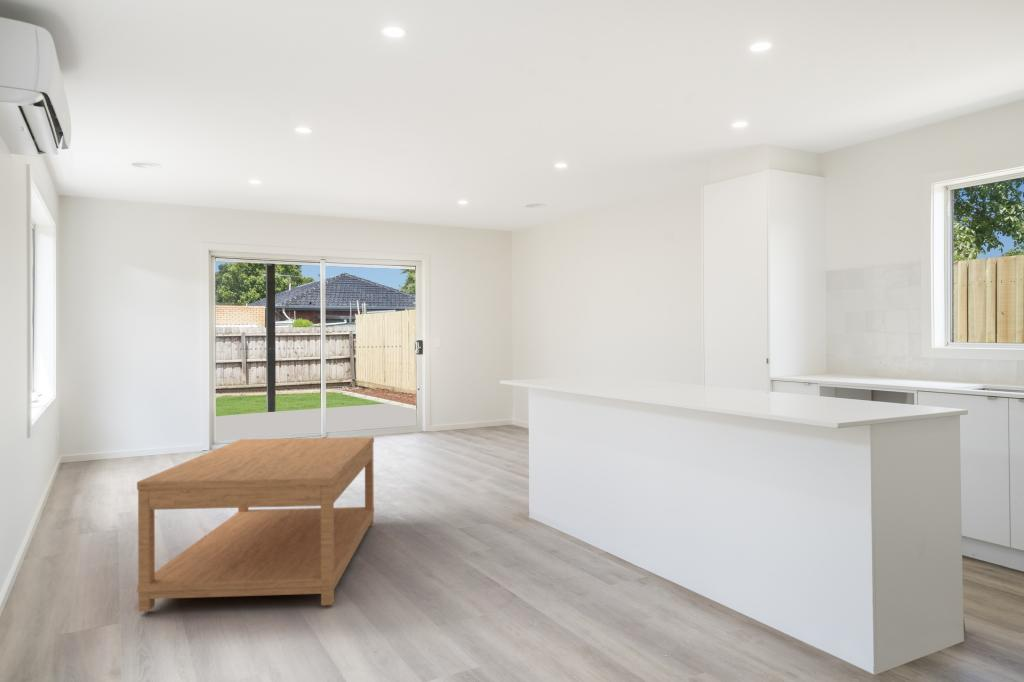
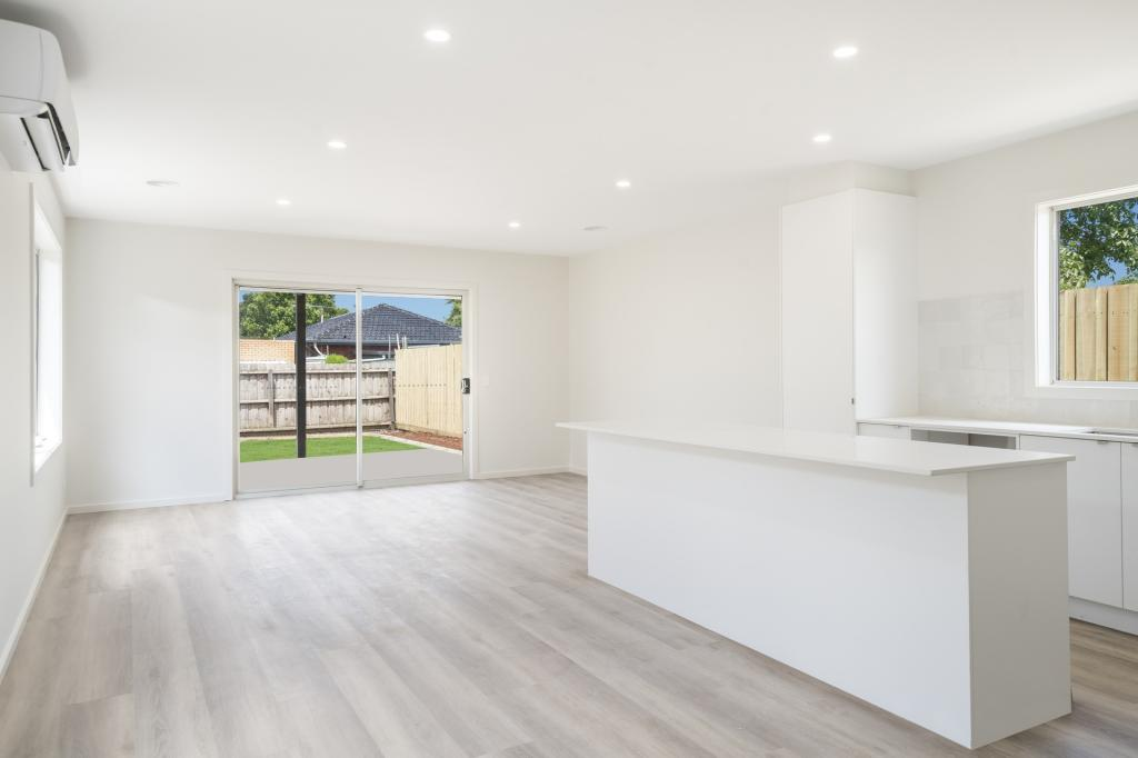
- coffee table [136,436,375,612]
